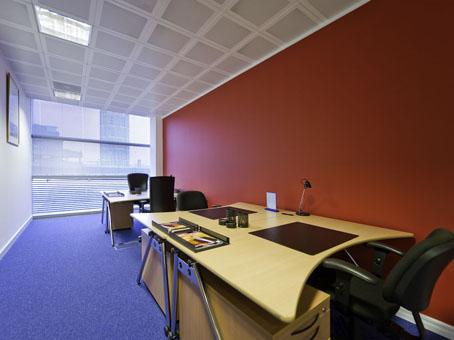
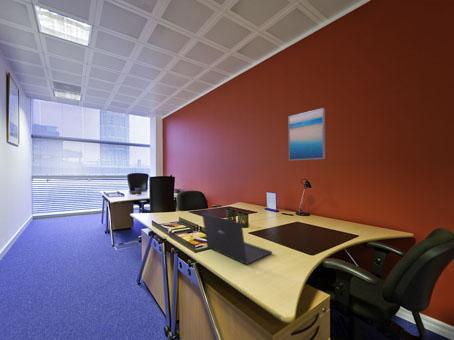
+ wall art [288,107,326,161]
+ laptop [201,213,273,265]
